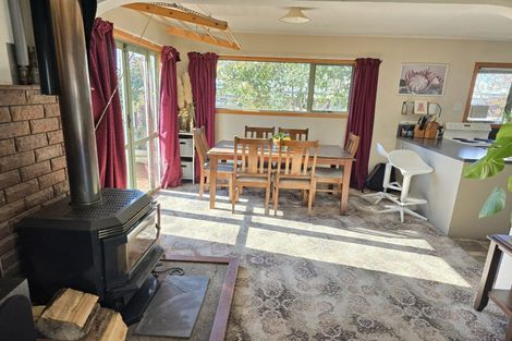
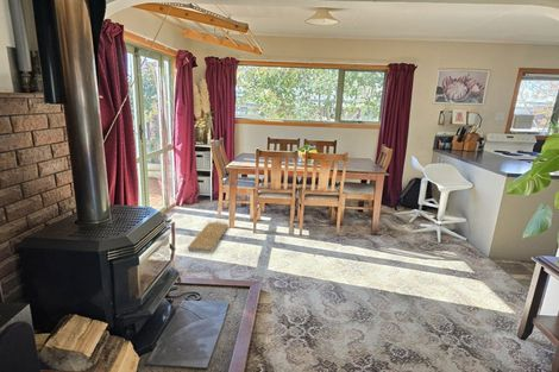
+ woven basket [187,220,230,253]
